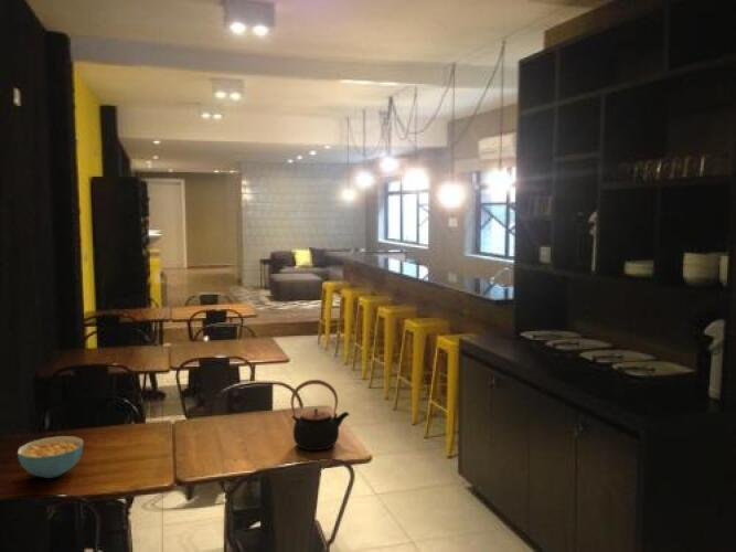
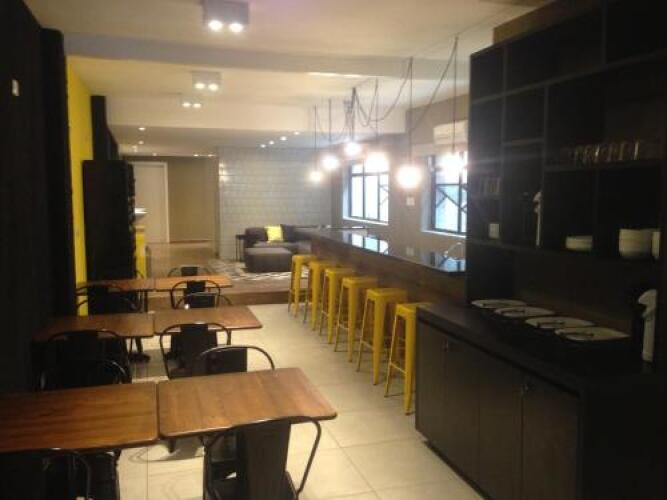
- cereal bowl [17,435,84,479]
- teapot [290,379,351,452]
